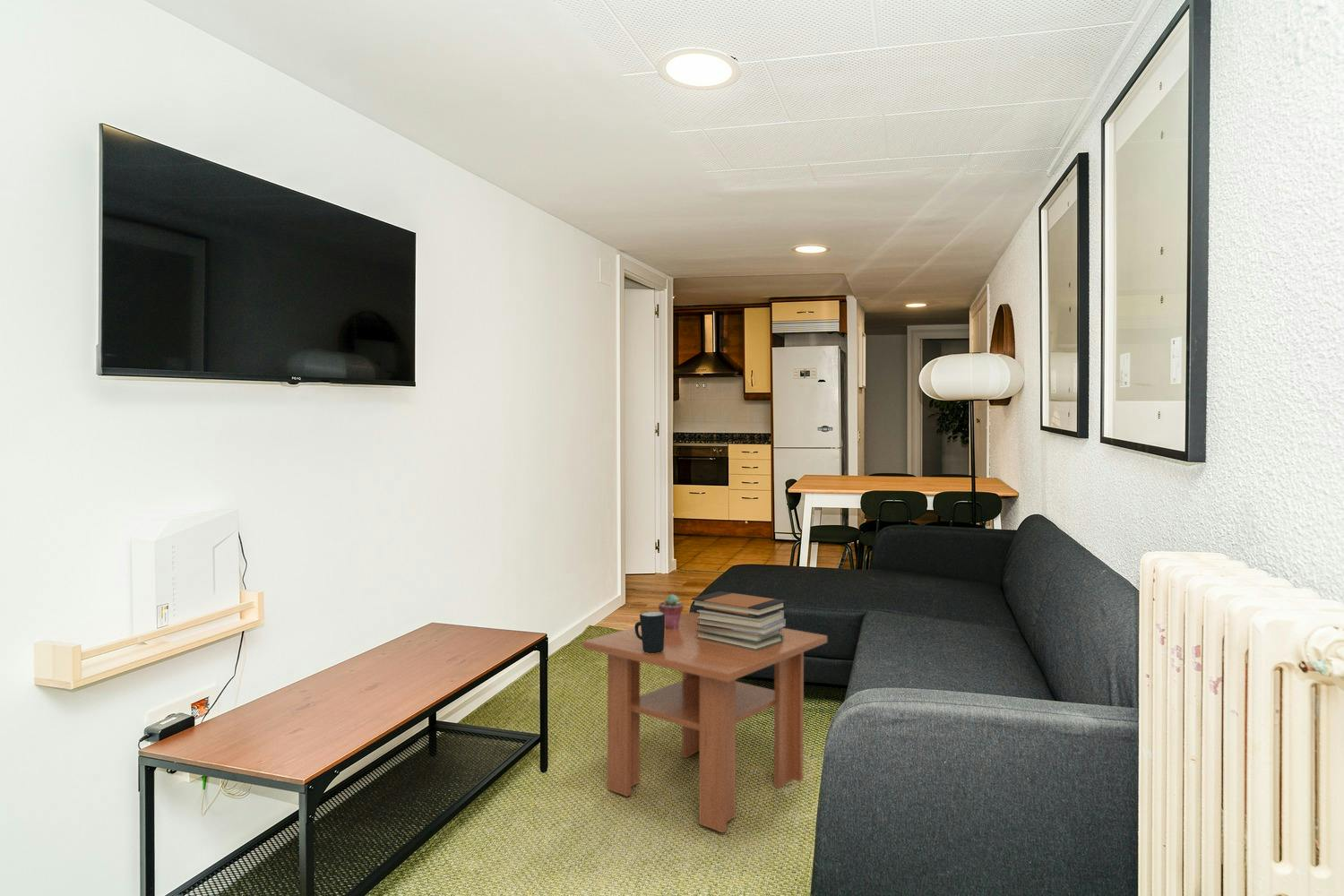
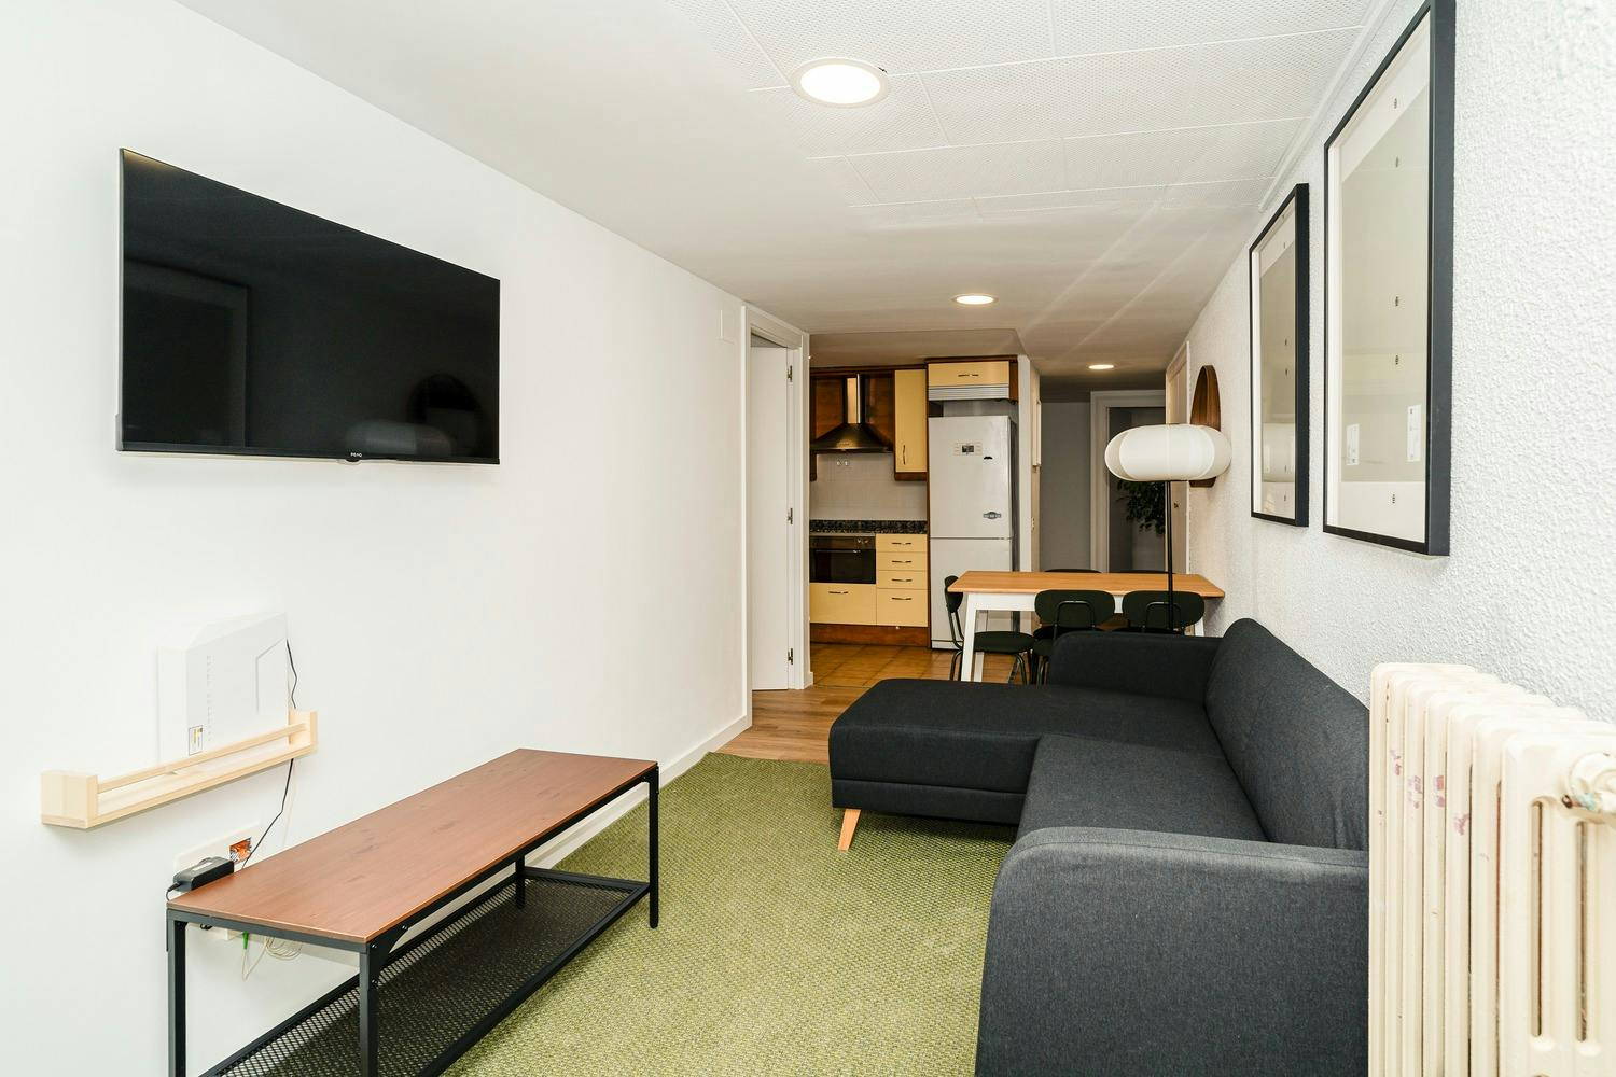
- book stack [691,590,787,650]
- mug [633,611,665,653]
- potted succulent [658,593,685,629]
- coffee table [582,611,828,834]
